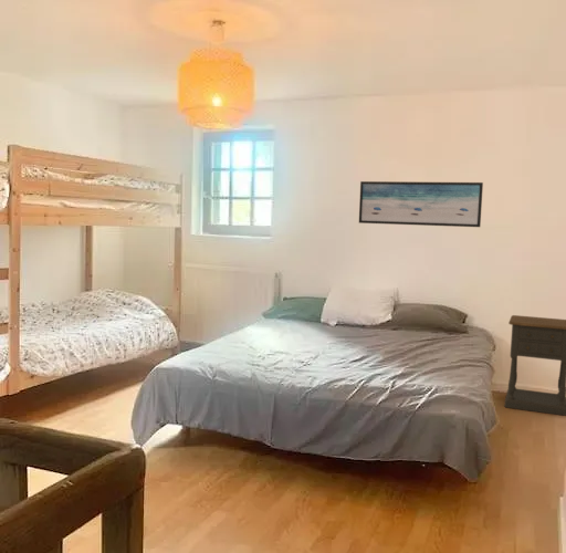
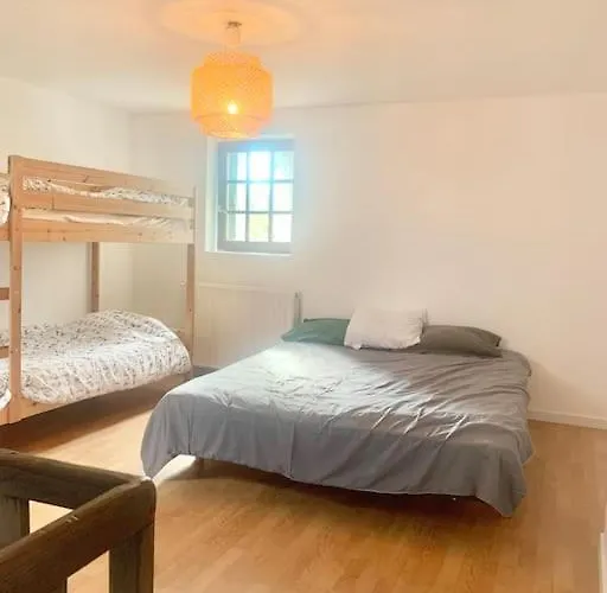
- wall art [358,180,484,228]
- nightstand [503,314,566,417]
